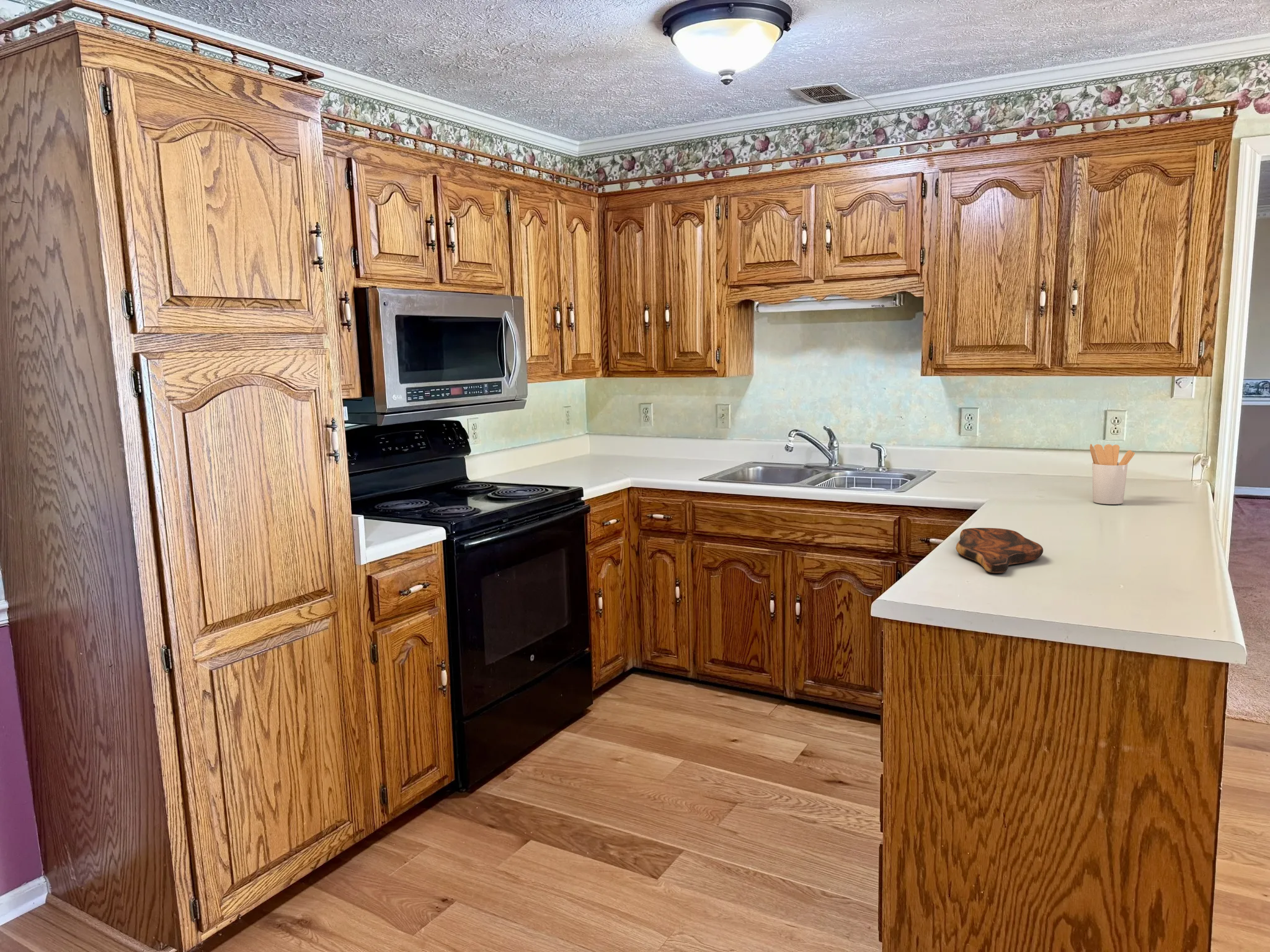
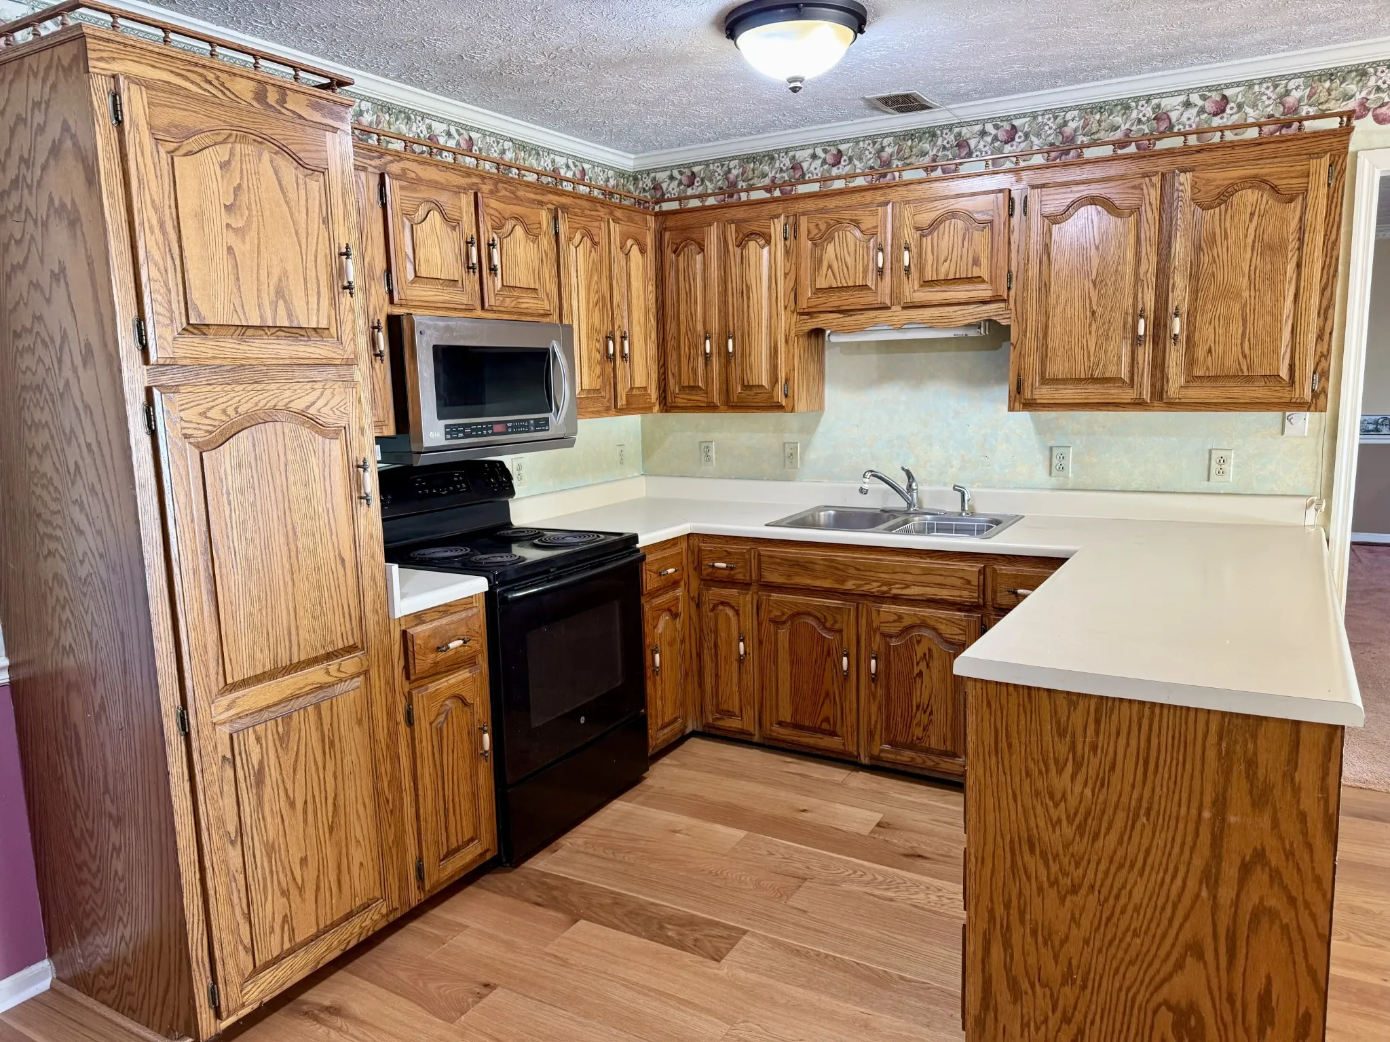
- utensil holder [1089,444,1135,505]
- cutting board [956,527,1044,574]
